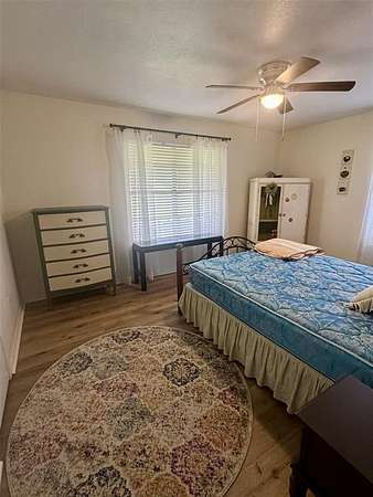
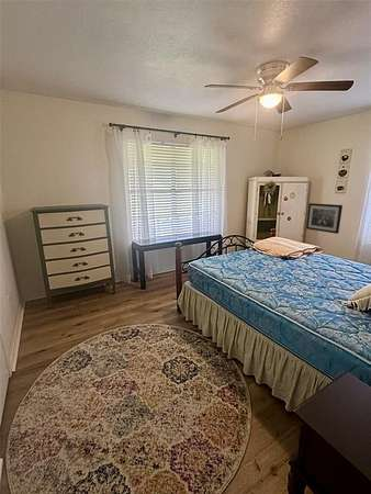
+ wall art [305,202,344,235]
